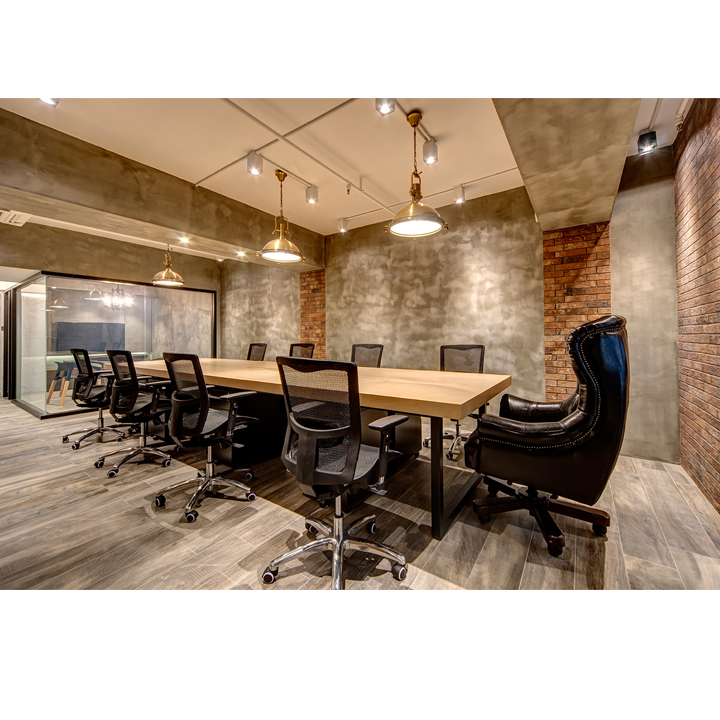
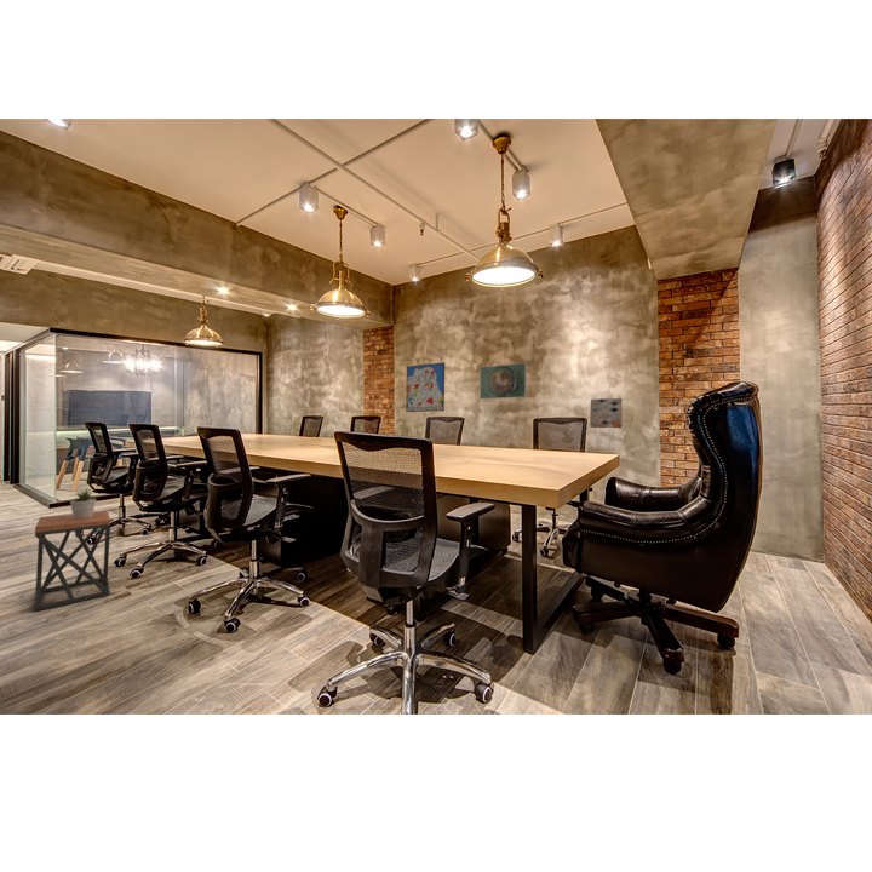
+ potted plant [69,488,97,520]
+ wall art [589,397,624,429]
+ wall art [405,361,446,413]
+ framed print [478,362,528,401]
+ stool [34,510,111,612]
